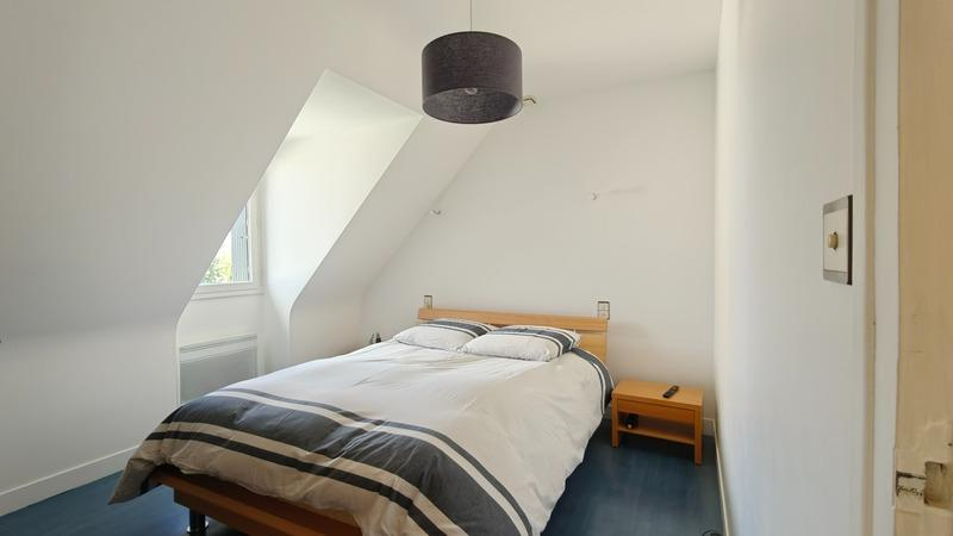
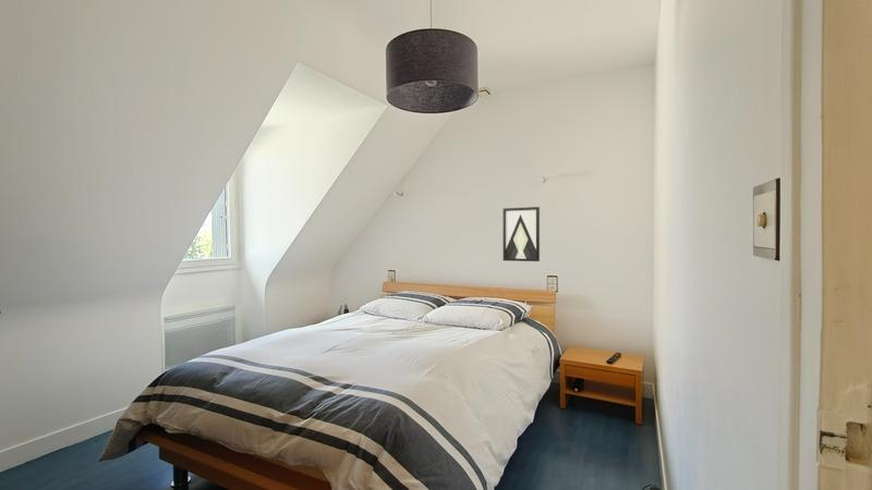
+ wall art [501,206,541,262]
